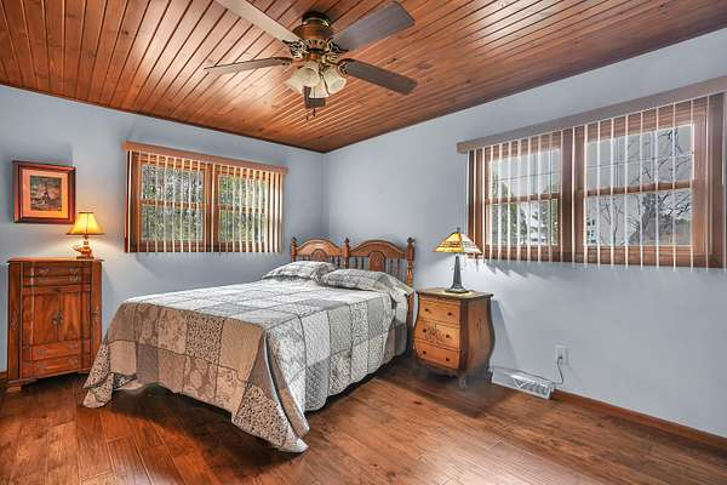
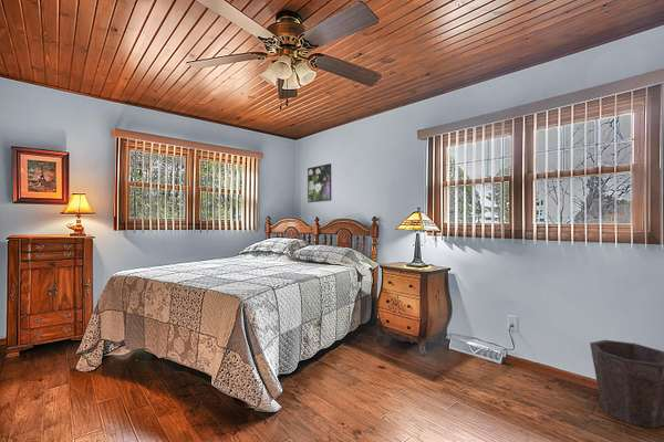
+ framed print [307,162,332,203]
+ waste bin [589,339,664,429]
